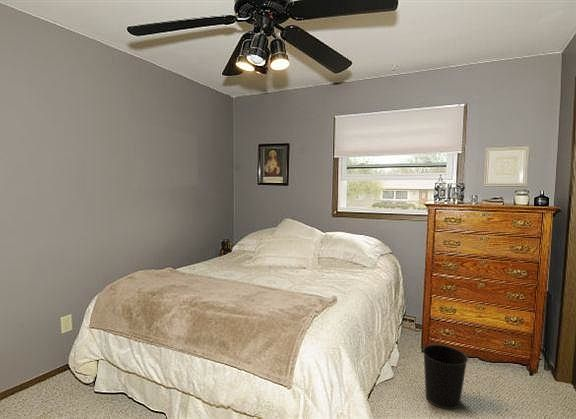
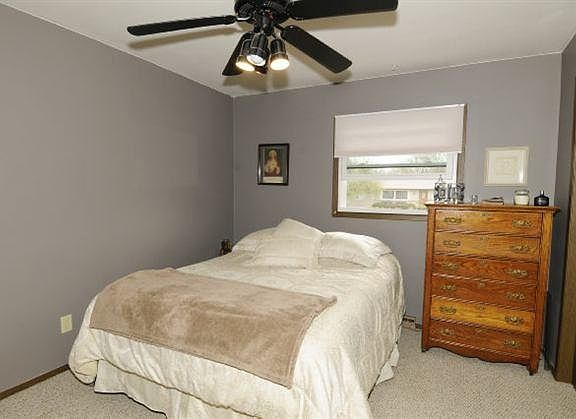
- wastebasket [422,344,469,411]
